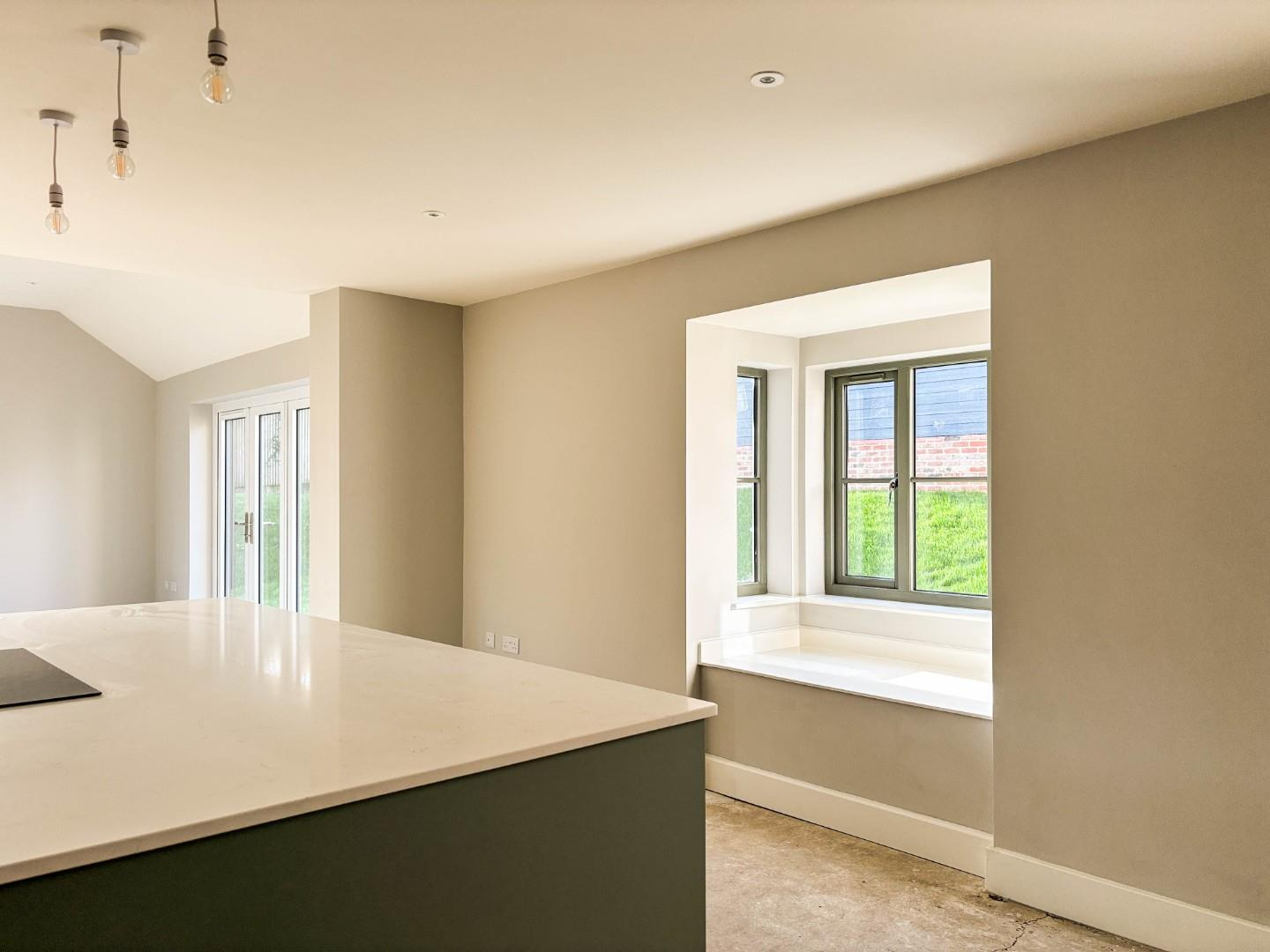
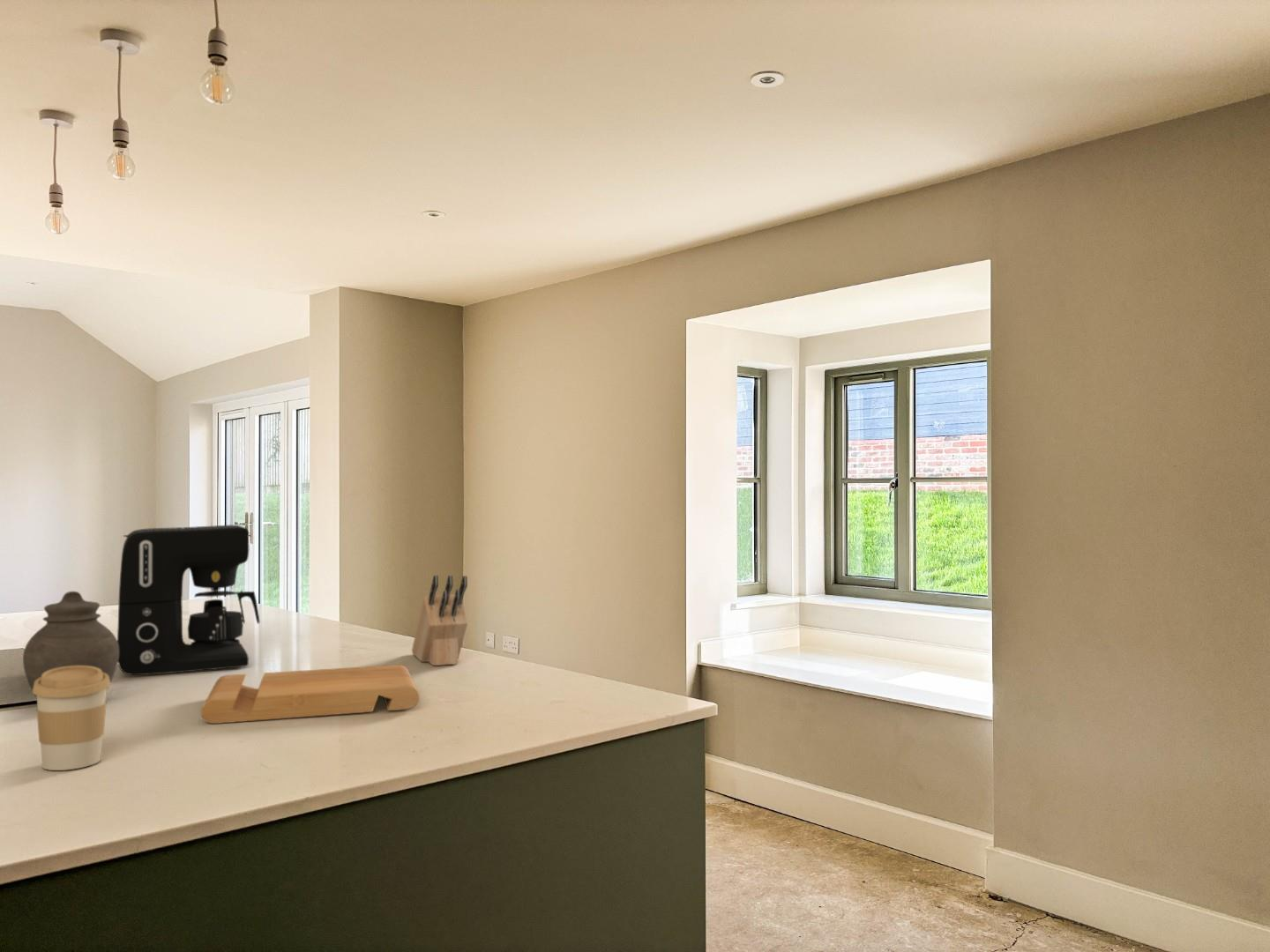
+ coffee cup [32,666,111,771]
+ jar [22,591,119,698]
+ knife block [411,574,468,666]
+ cutting board [200,664,421,725]
+ coffee maker [116,524,260,676]
